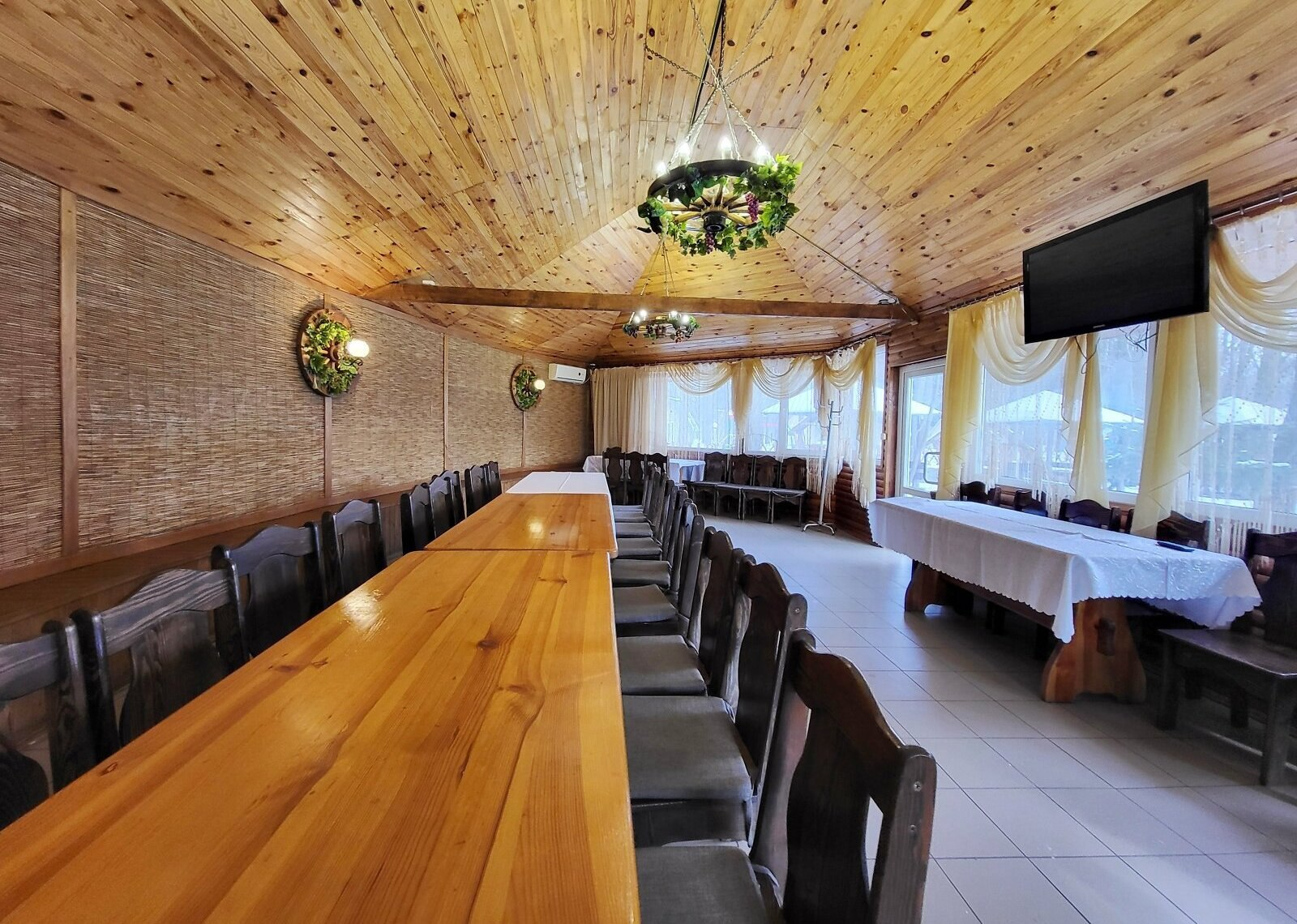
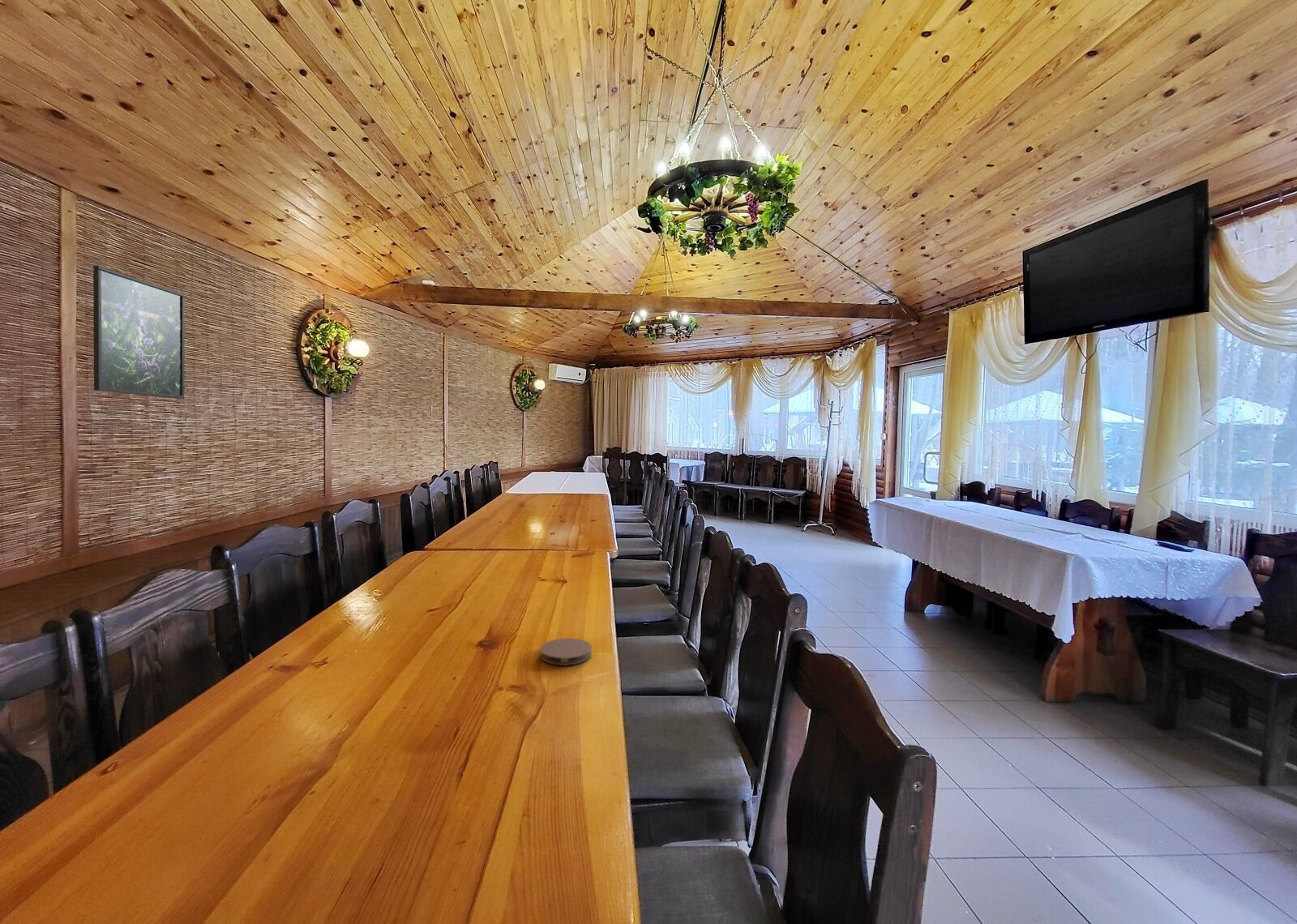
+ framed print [92,265,186,400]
+ coaster [540,637,593,666]
